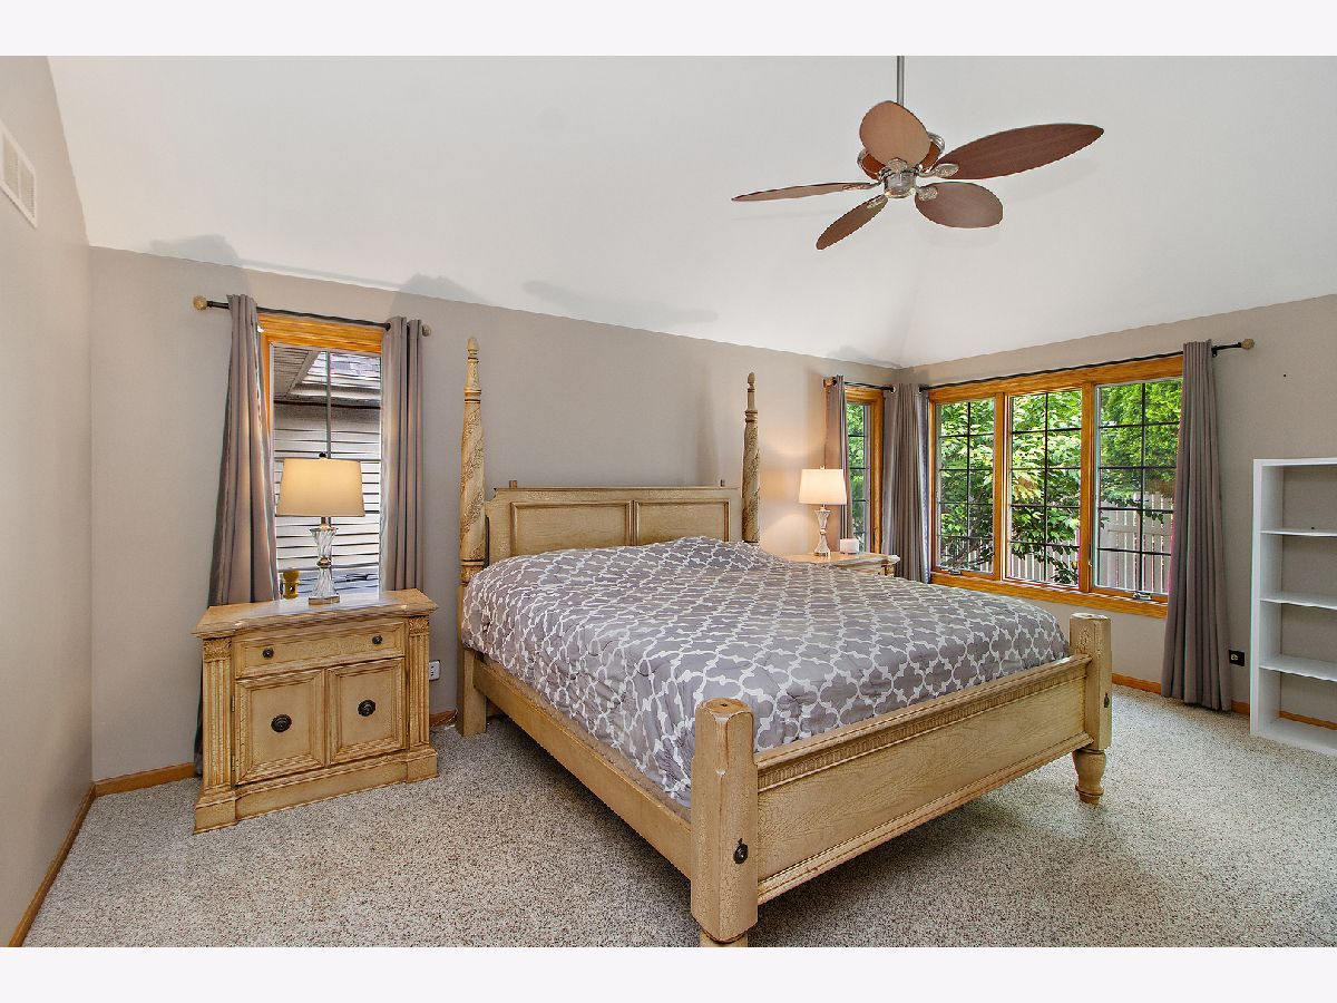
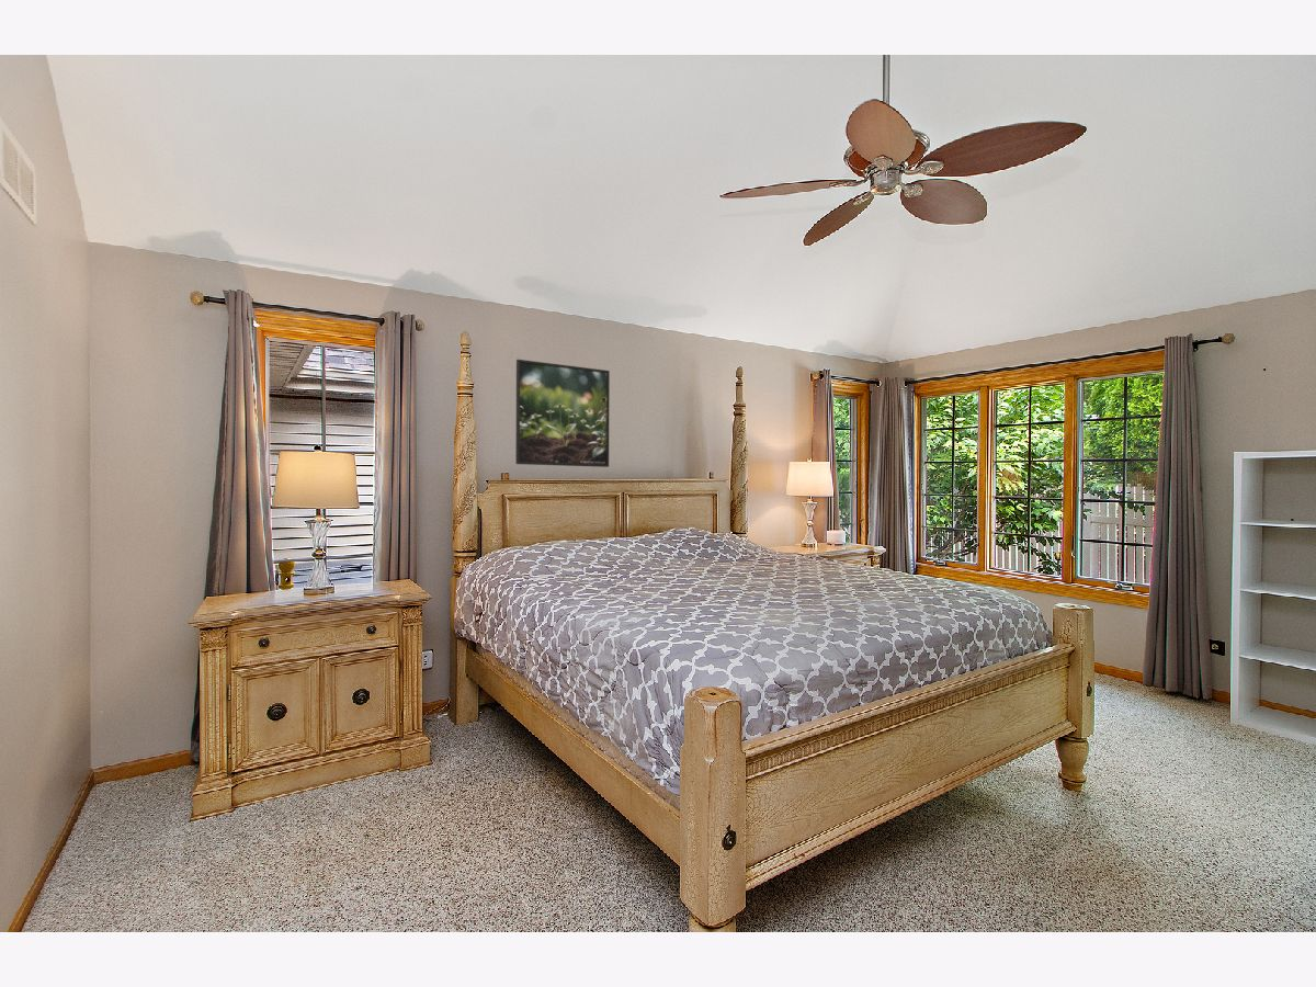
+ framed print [514,359,611,468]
